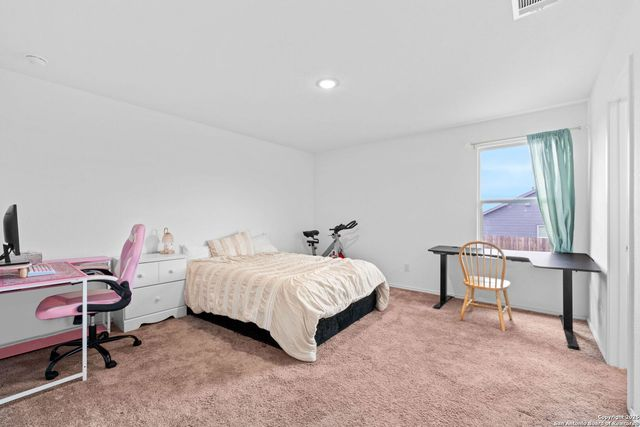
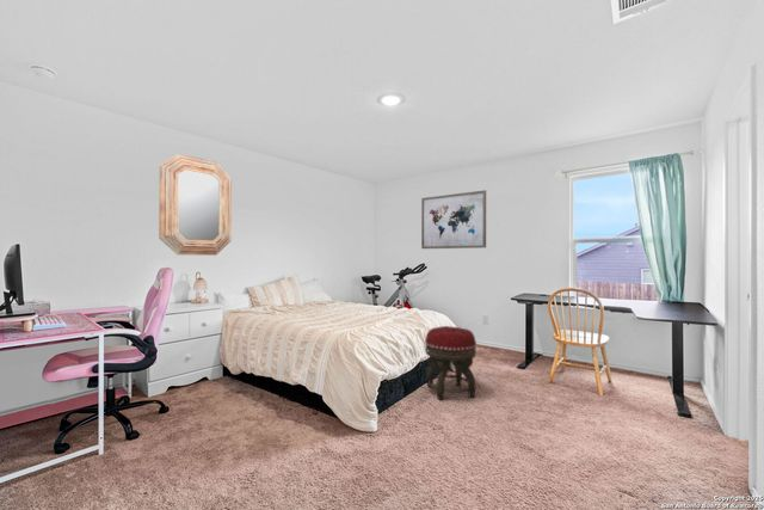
+ home mirror [158,153,233,257]
+ wall art [420,189,487,250]
+ footstool [424,325,478,401]
